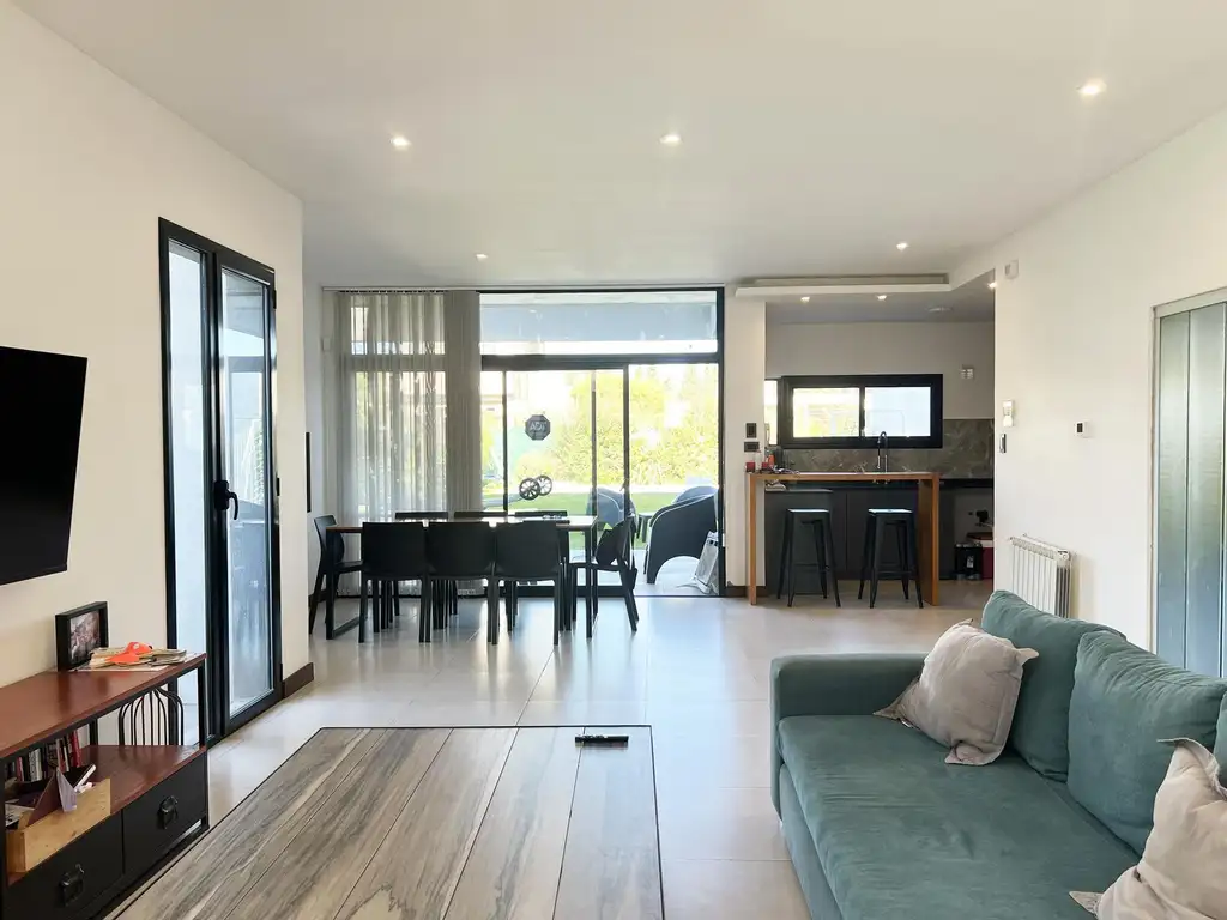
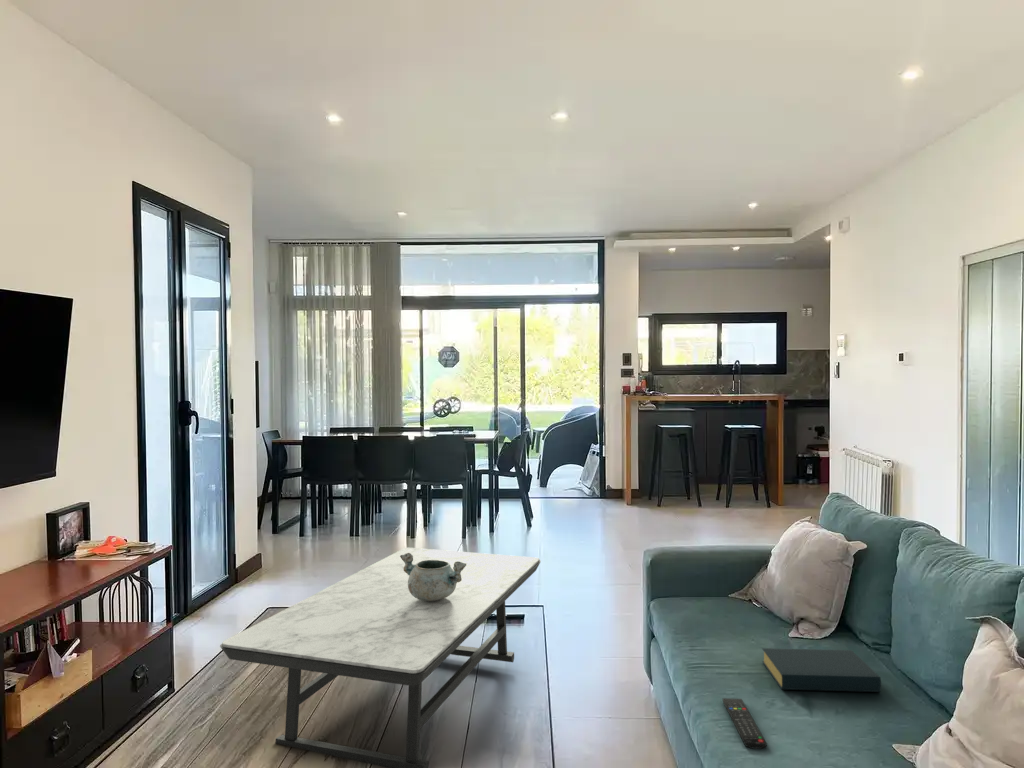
+ coffee table [219,547,542,768]
+ hardback book [761,647,882,693]
+ remote control [722,697,768,750]
+ decorative bowl [400,553,467,601]
